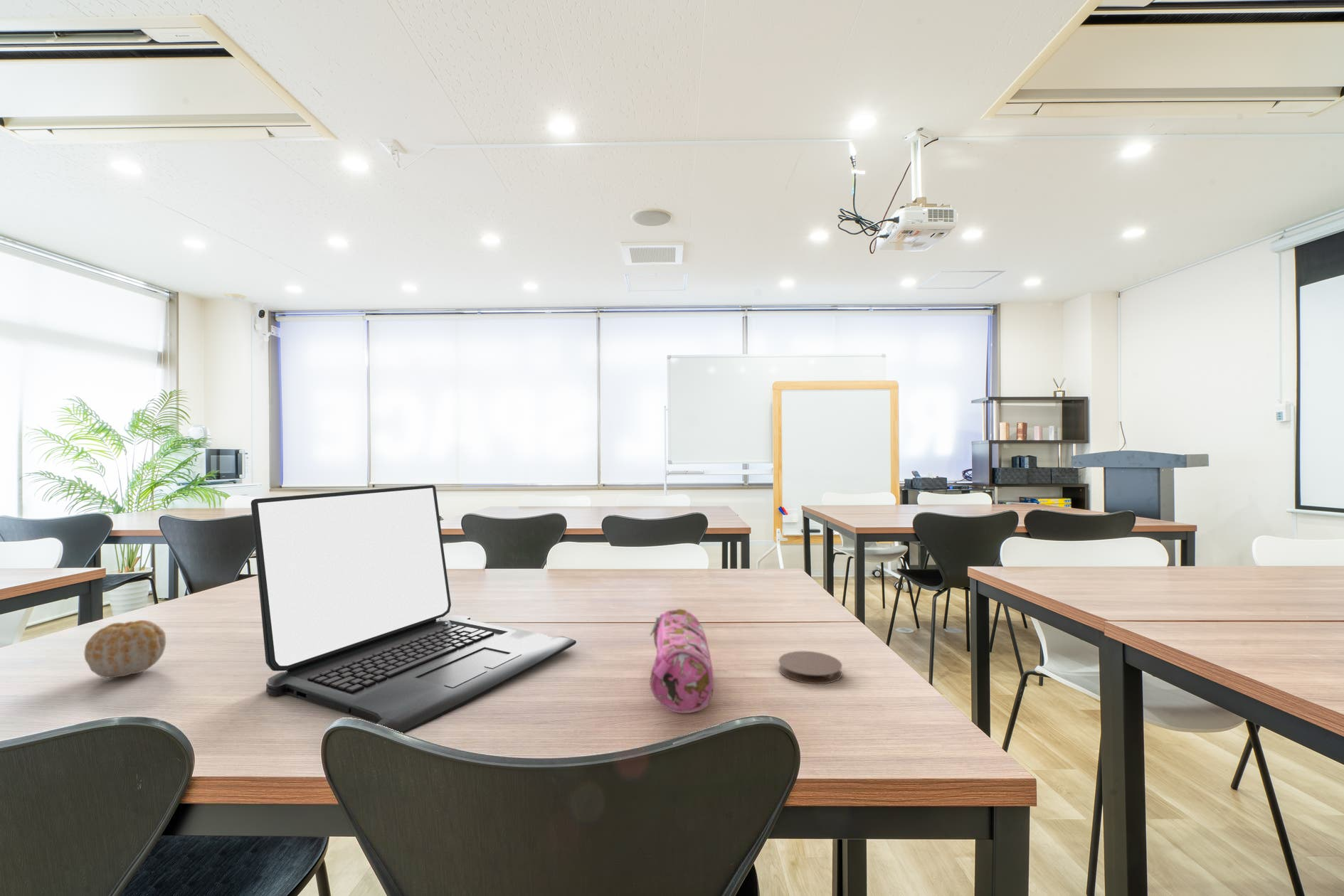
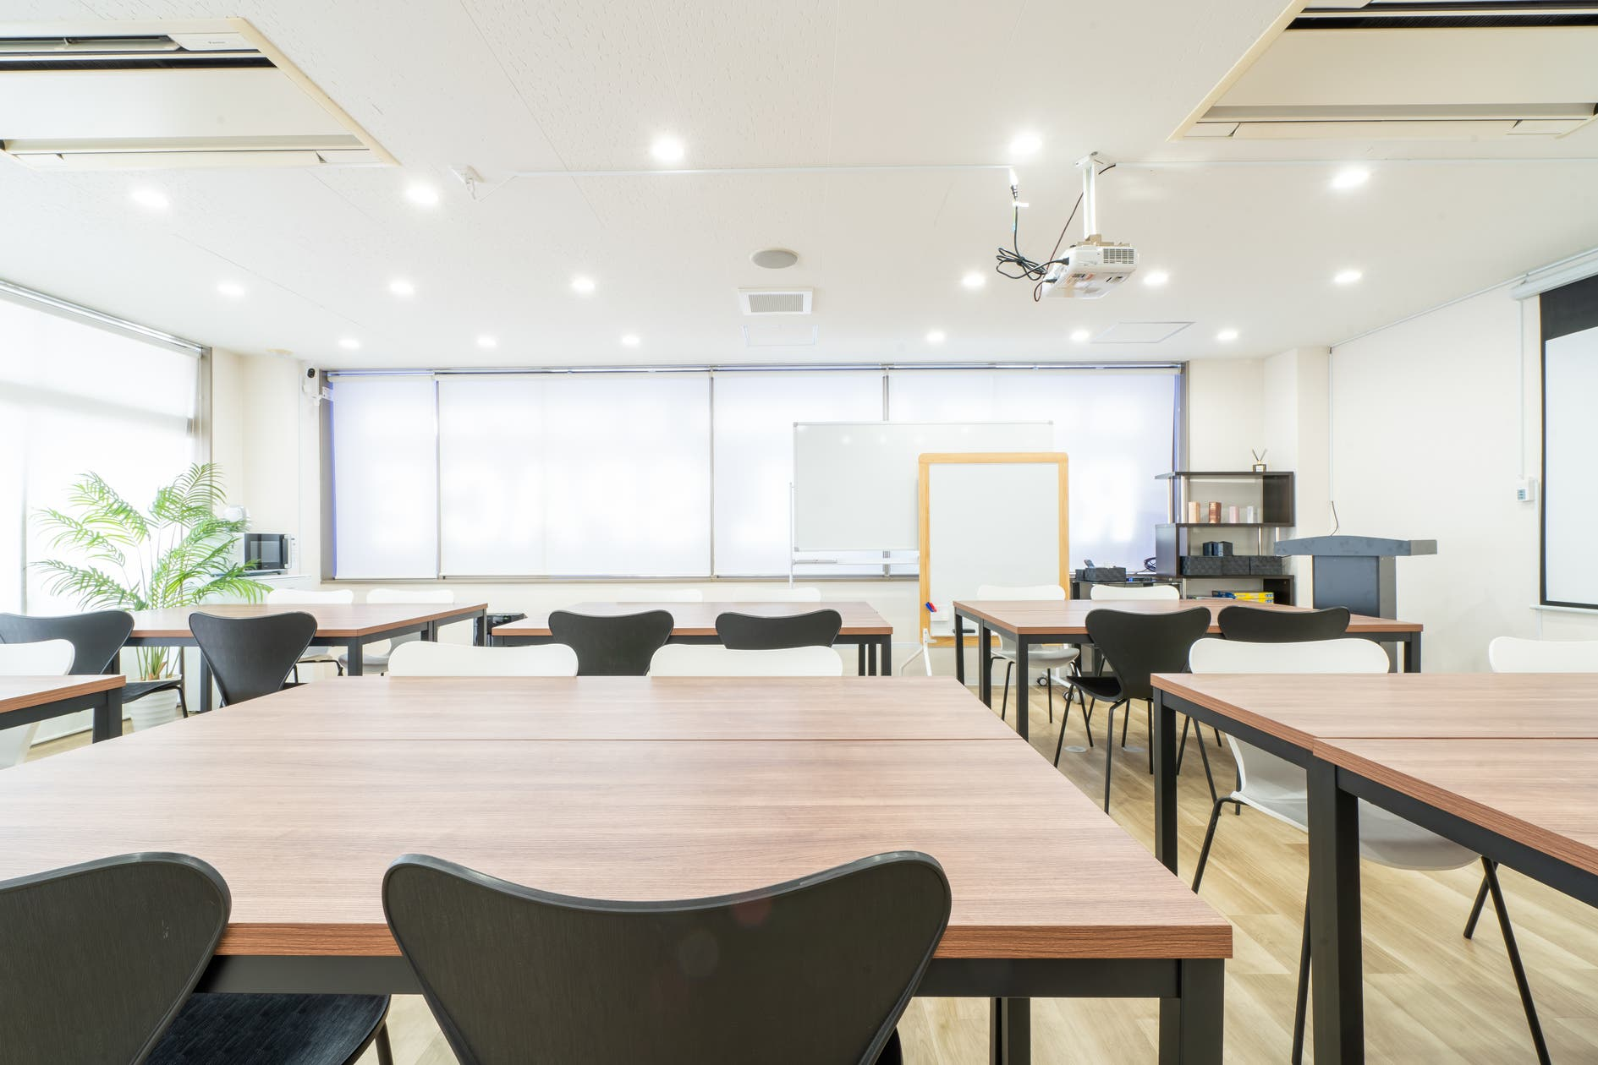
- laptop [250,484,577,734]
- fruit [84,619,166,678]
- pencil case [649,608,714,714]
- coaster [778,651,843,685]
